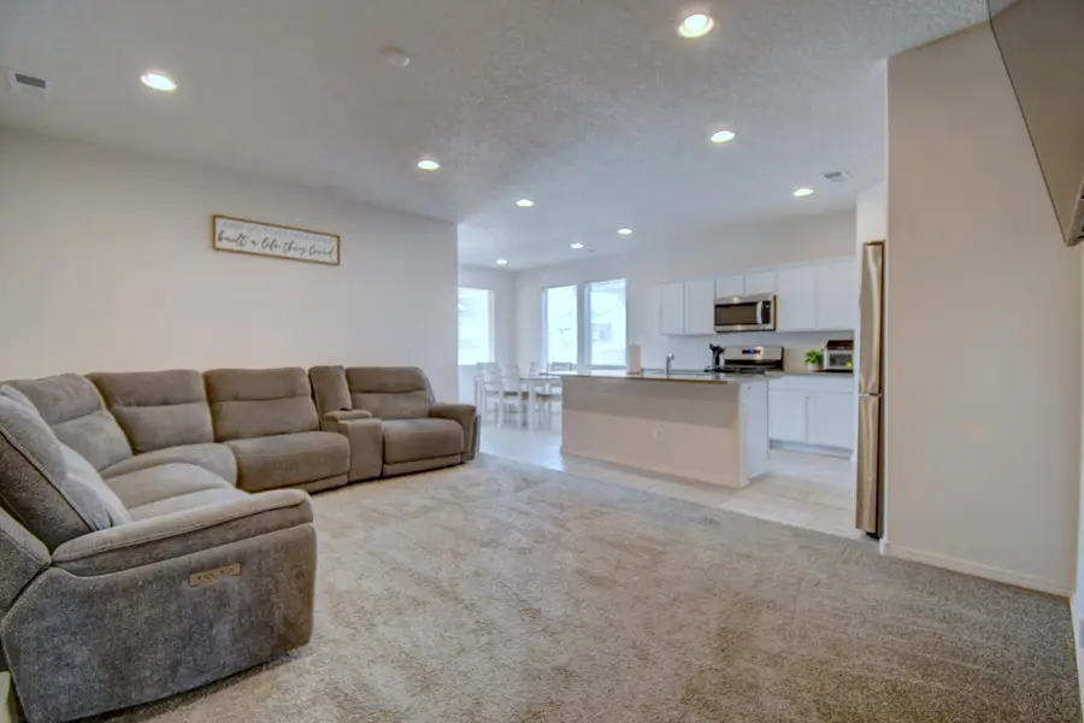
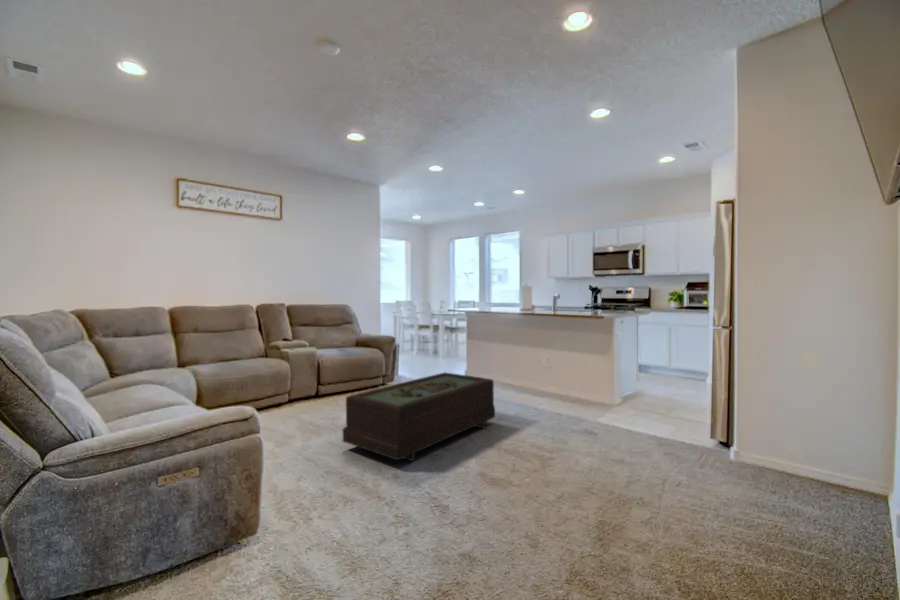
+ coffee table [341,371,496,462]
